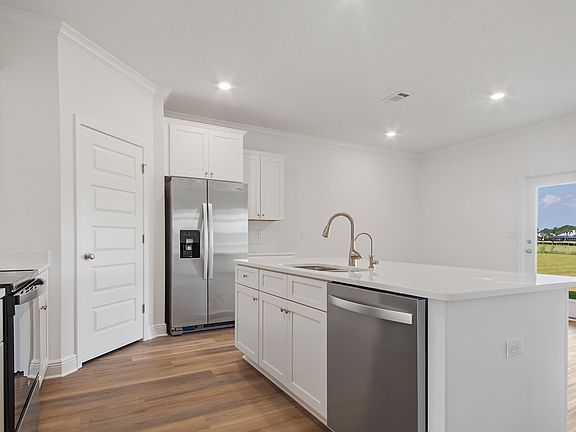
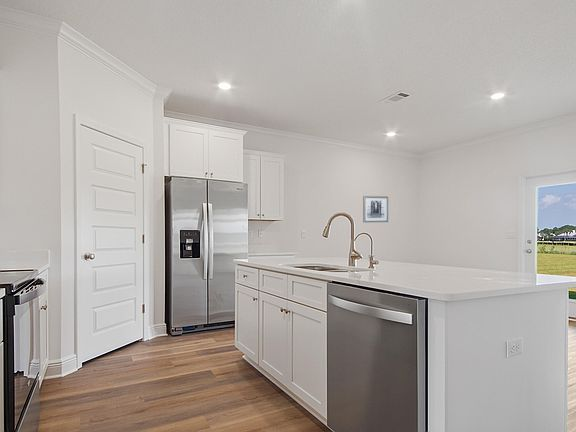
+ wall art [362,195,389,223]
